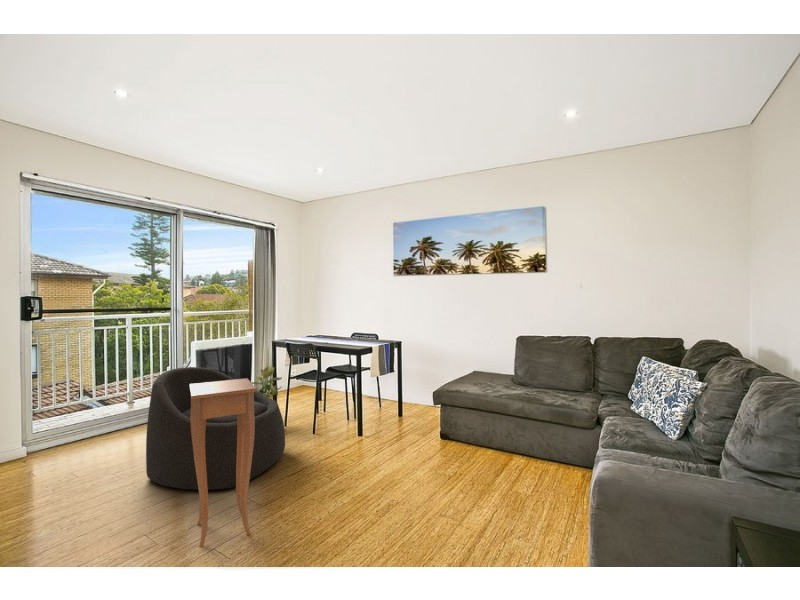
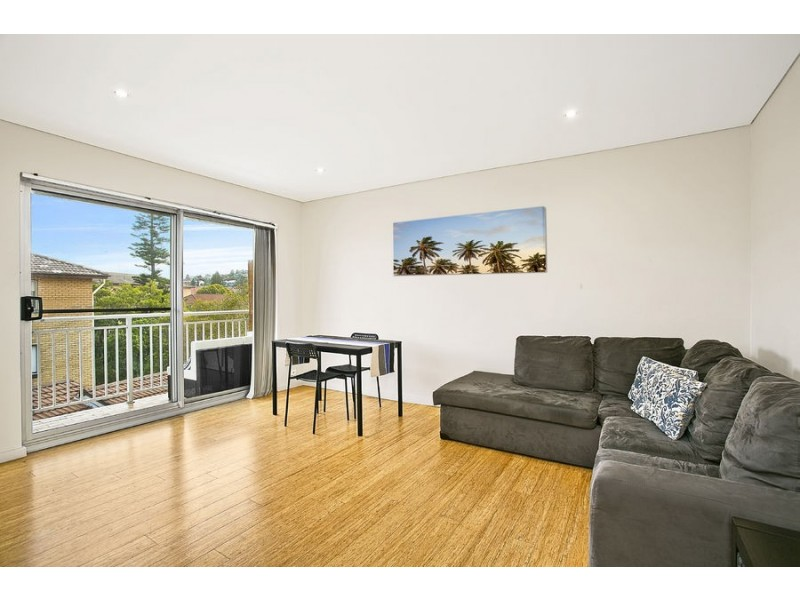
- potted plant [251,364,283,402]
- armchair [145,366,286,491]
- side table [190,377,257,548]
